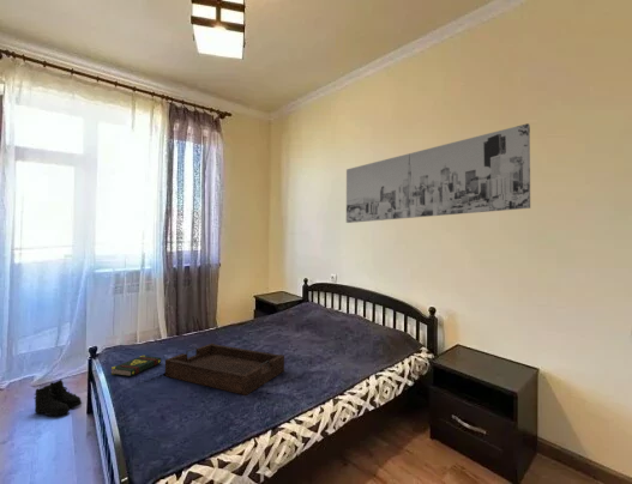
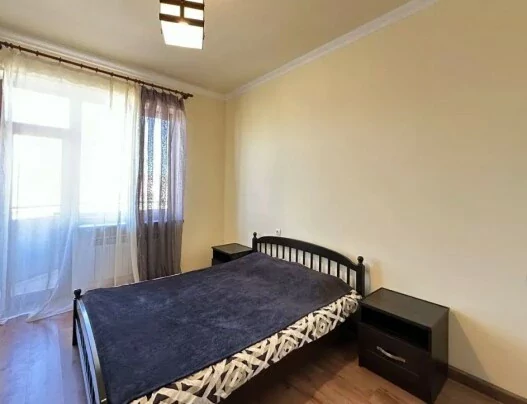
- tray [164,343,285,397]
- wall art [345,122,531,224]
- boots [32,379,83,417]
- book [110,355,162,377]
